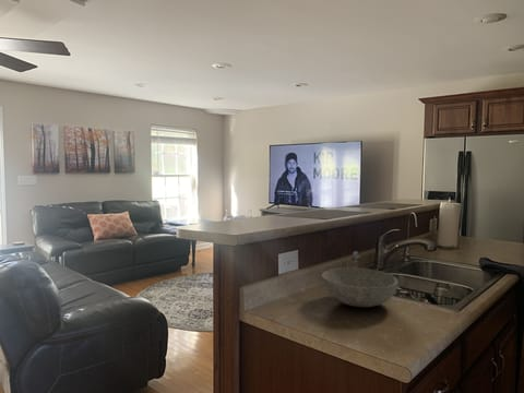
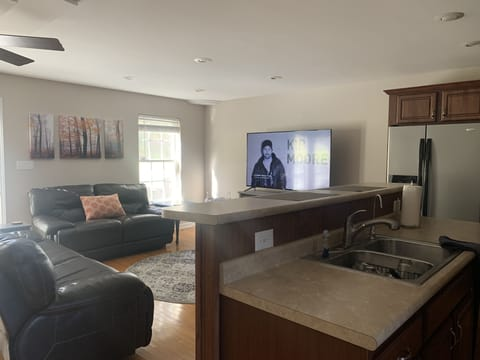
- bowl [321,266,398,308]
